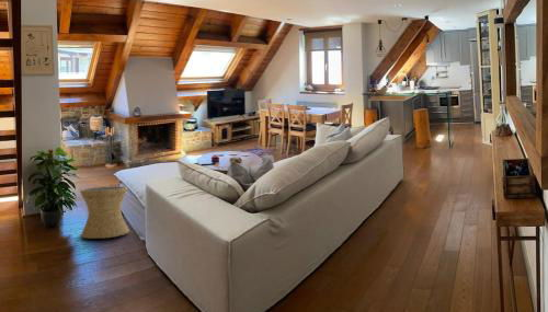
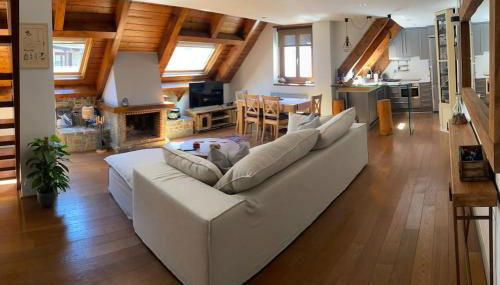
- side table [79,185,130,240]
